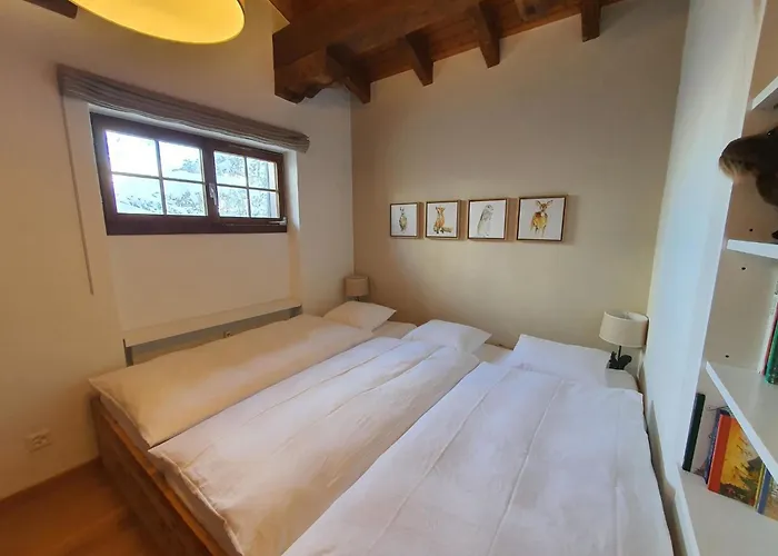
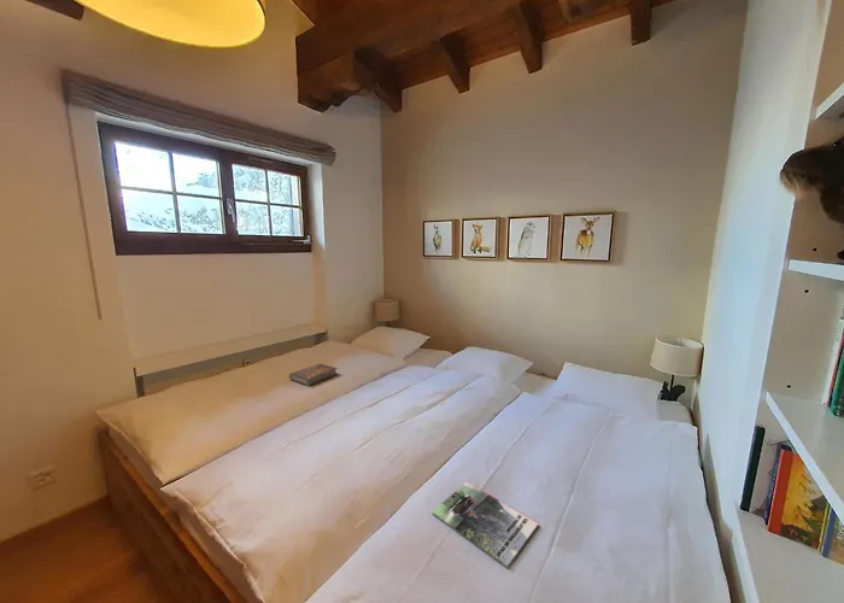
+ book [288,363,339,387]
+ magazine [430,481,540,569]
